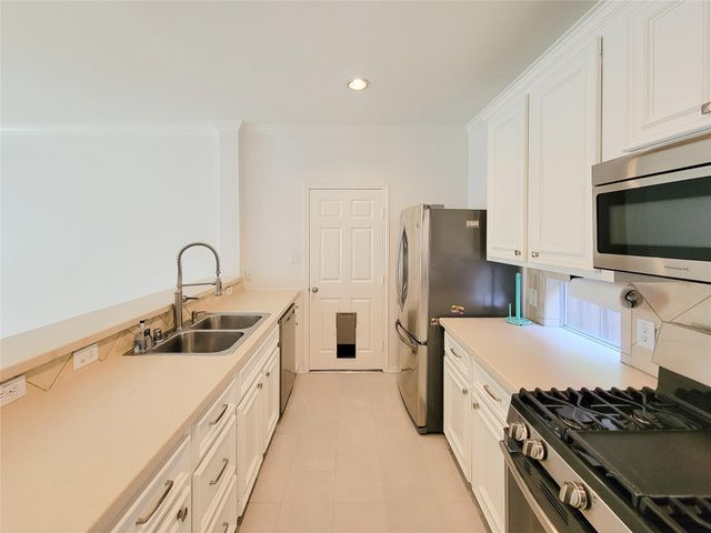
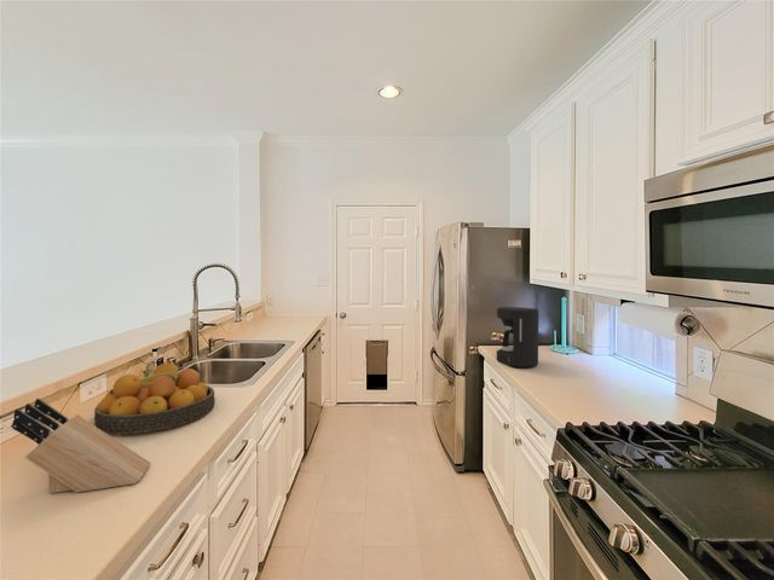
+ coffee maker [496,306,539,369]
+ knife block [11,398,152,494]
+ fruit bowl [93,361,216,435]
